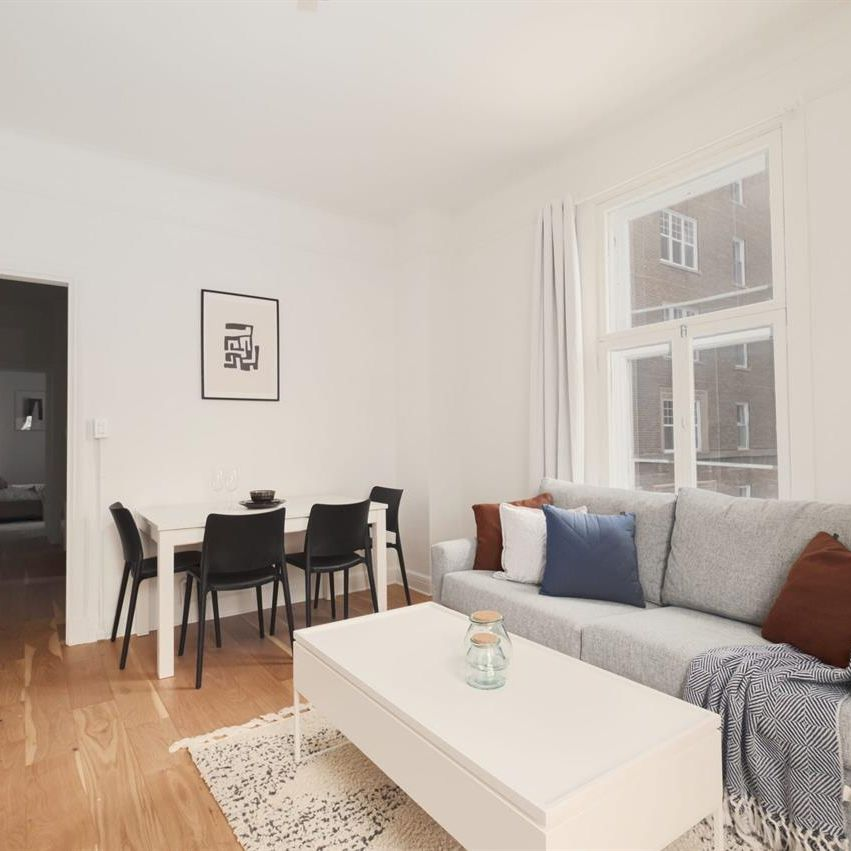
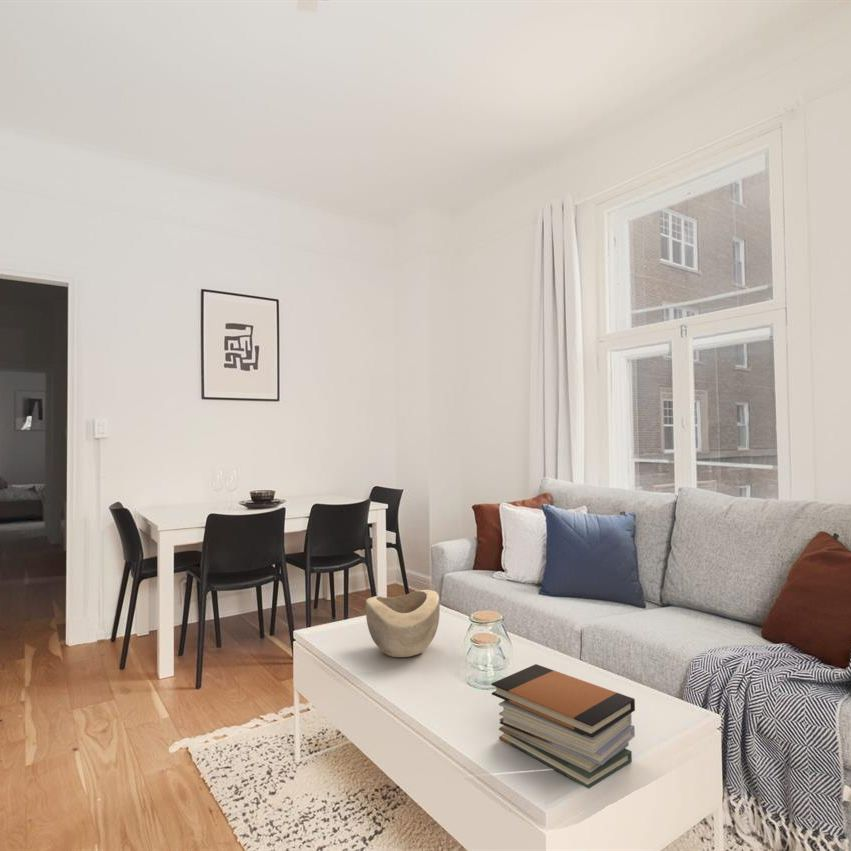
+ decorative bowl [365,589,441,658]
+ book stack [491,663,636,790]
